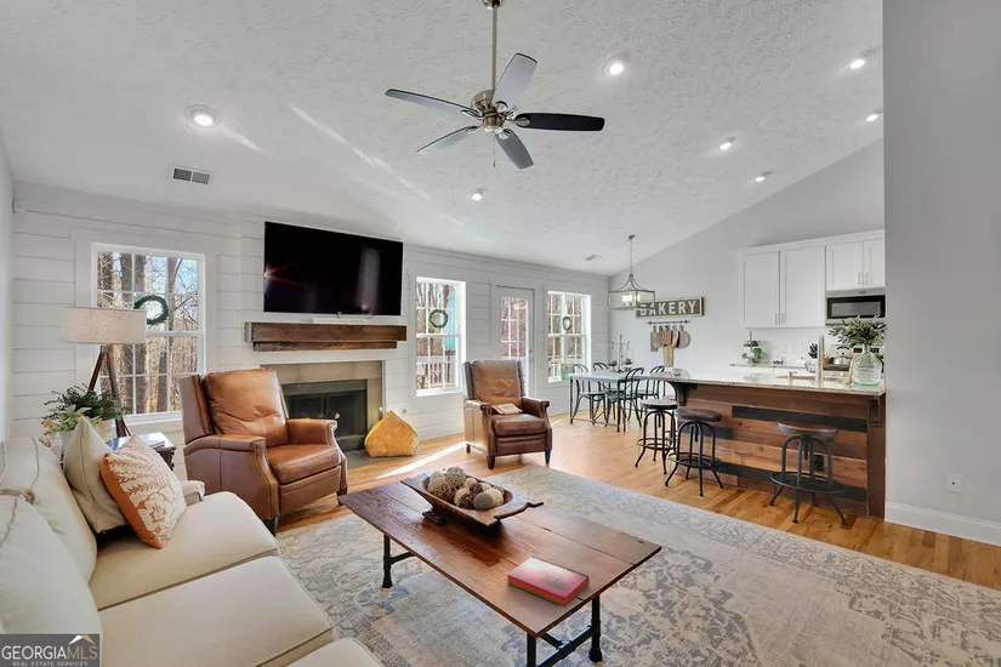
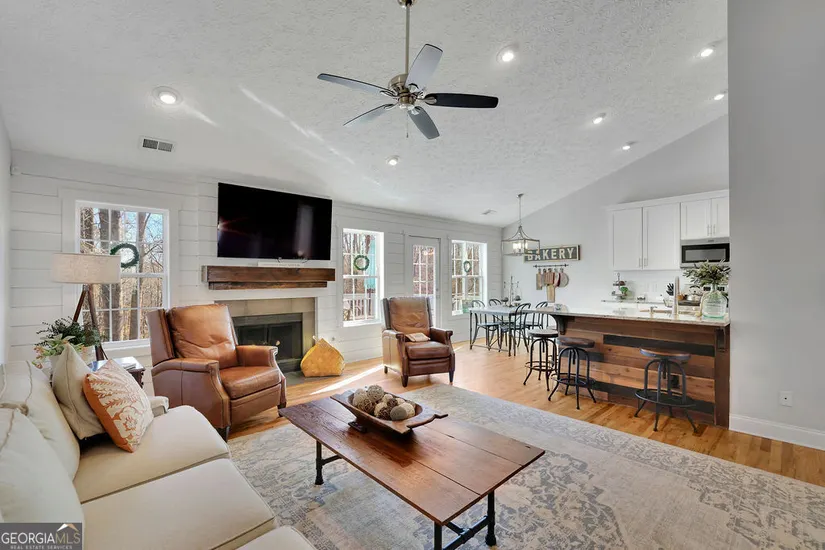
- hardback book [506,555,591,608]
